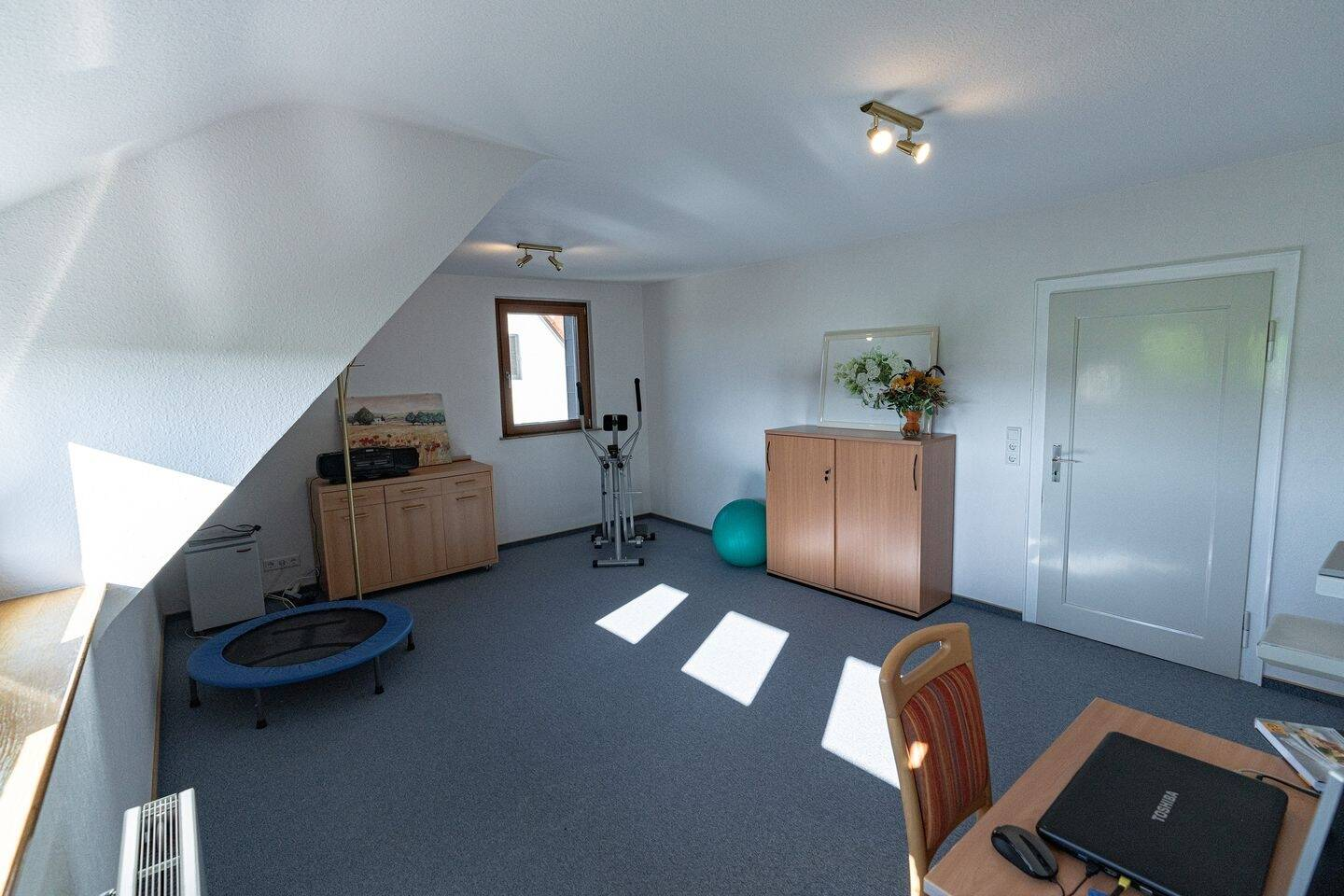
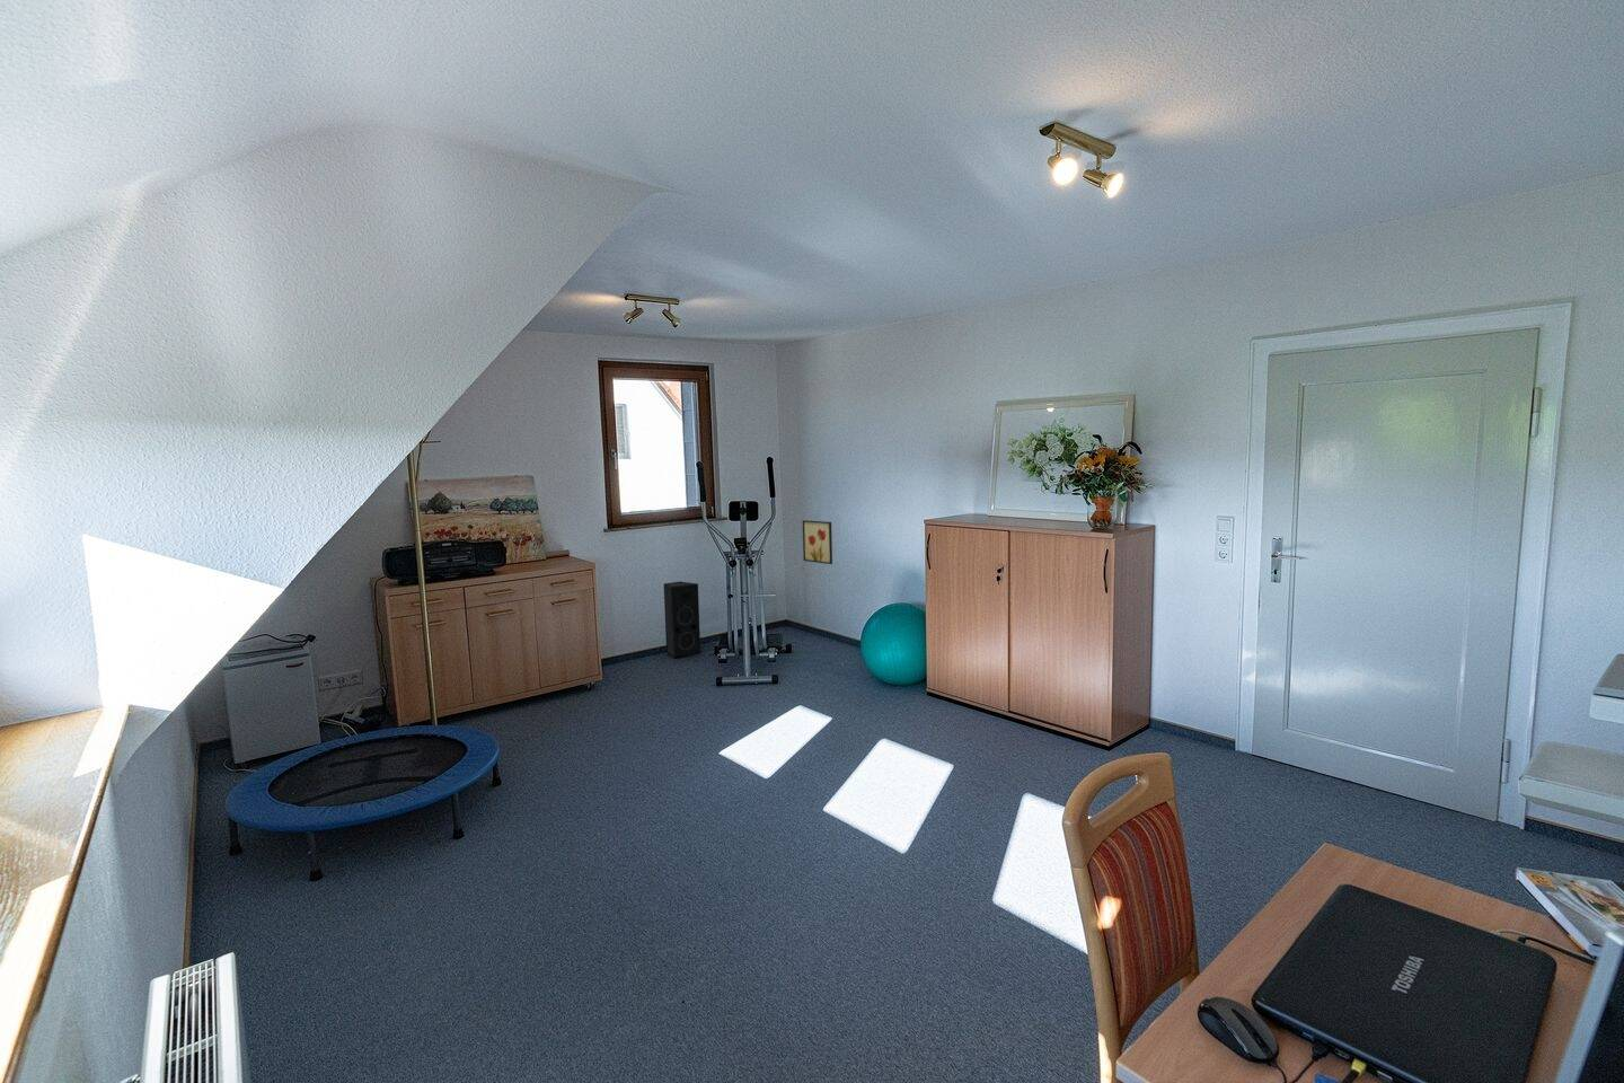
+ speaker [663,580,702,659]
+ wall art [802,519,834,566]
